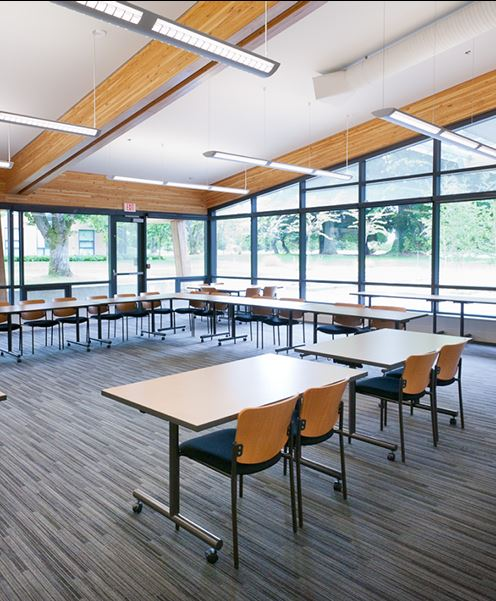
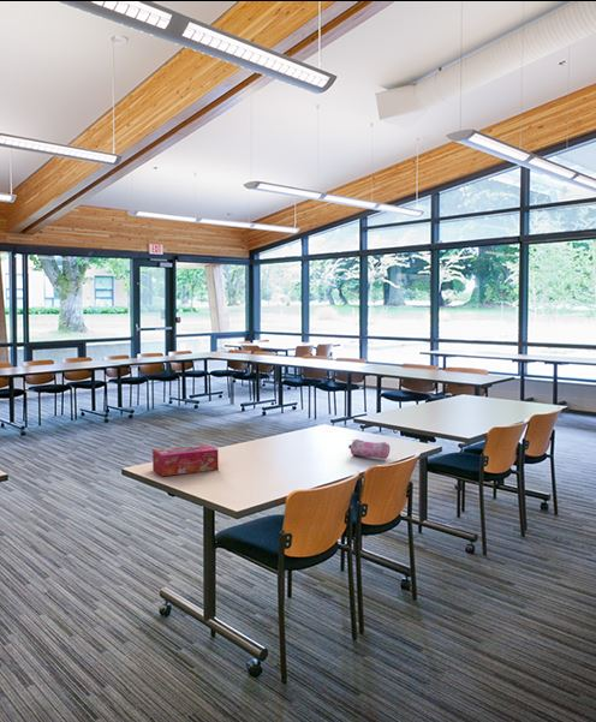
+ tissue box [151,443,220,477]
+ pencil case [347,438,392,460]
